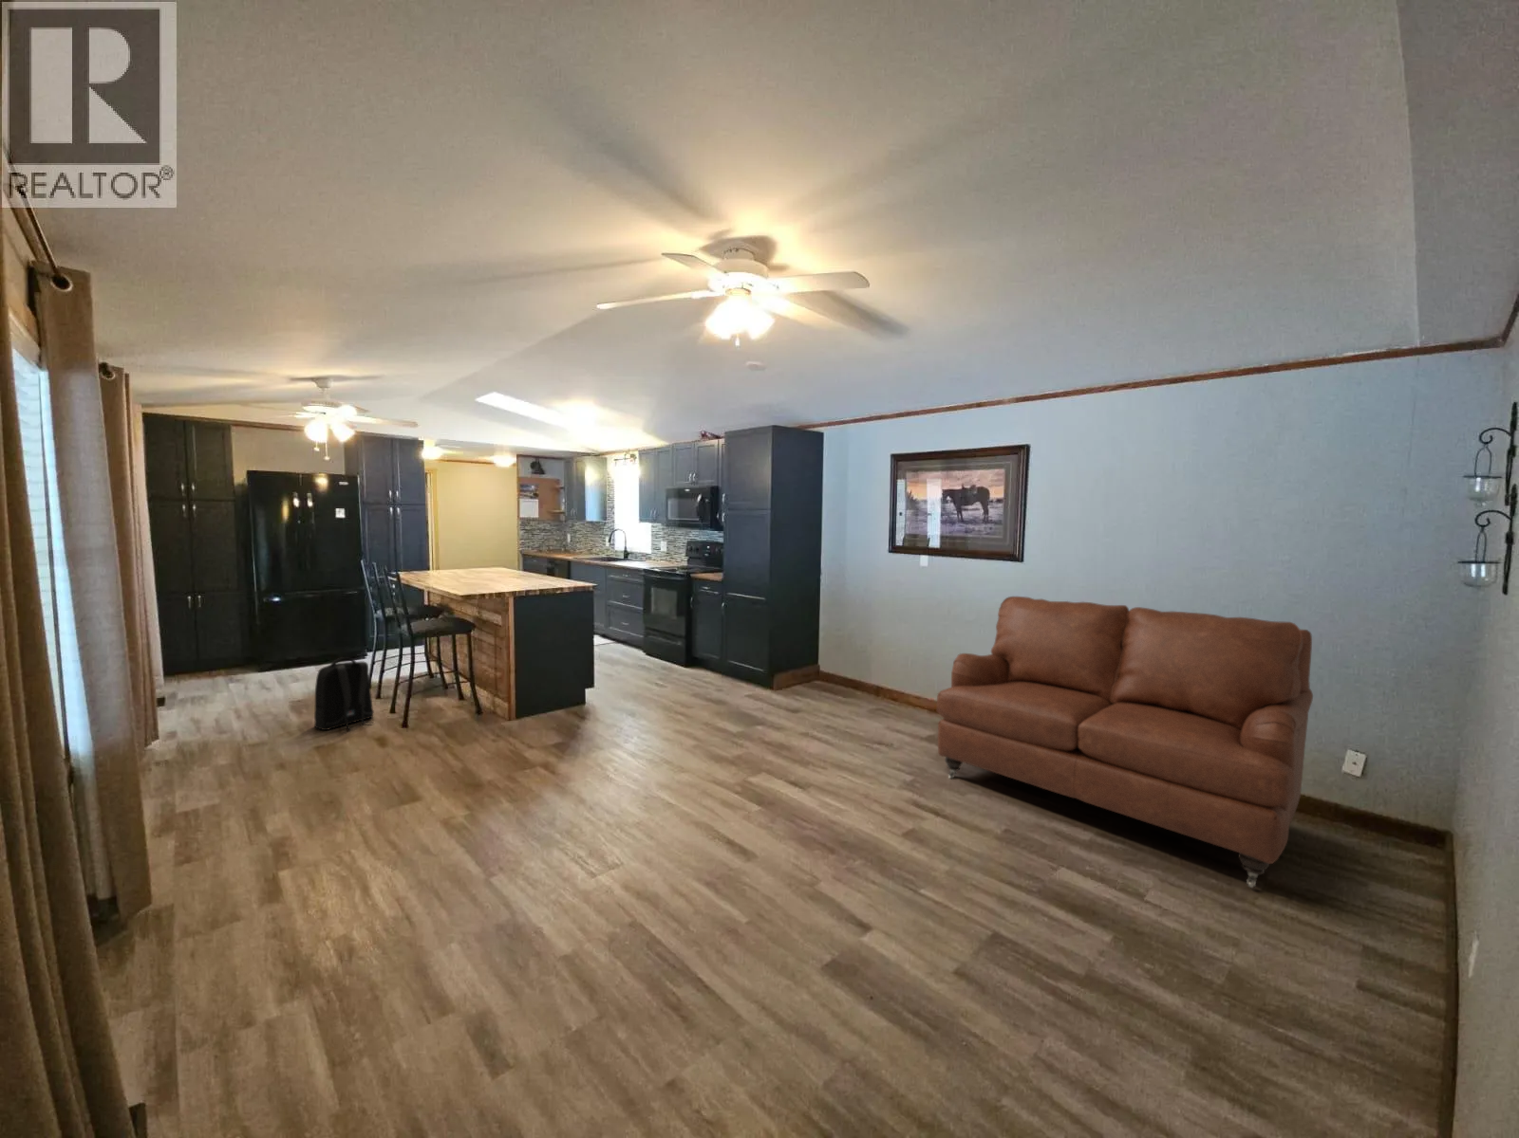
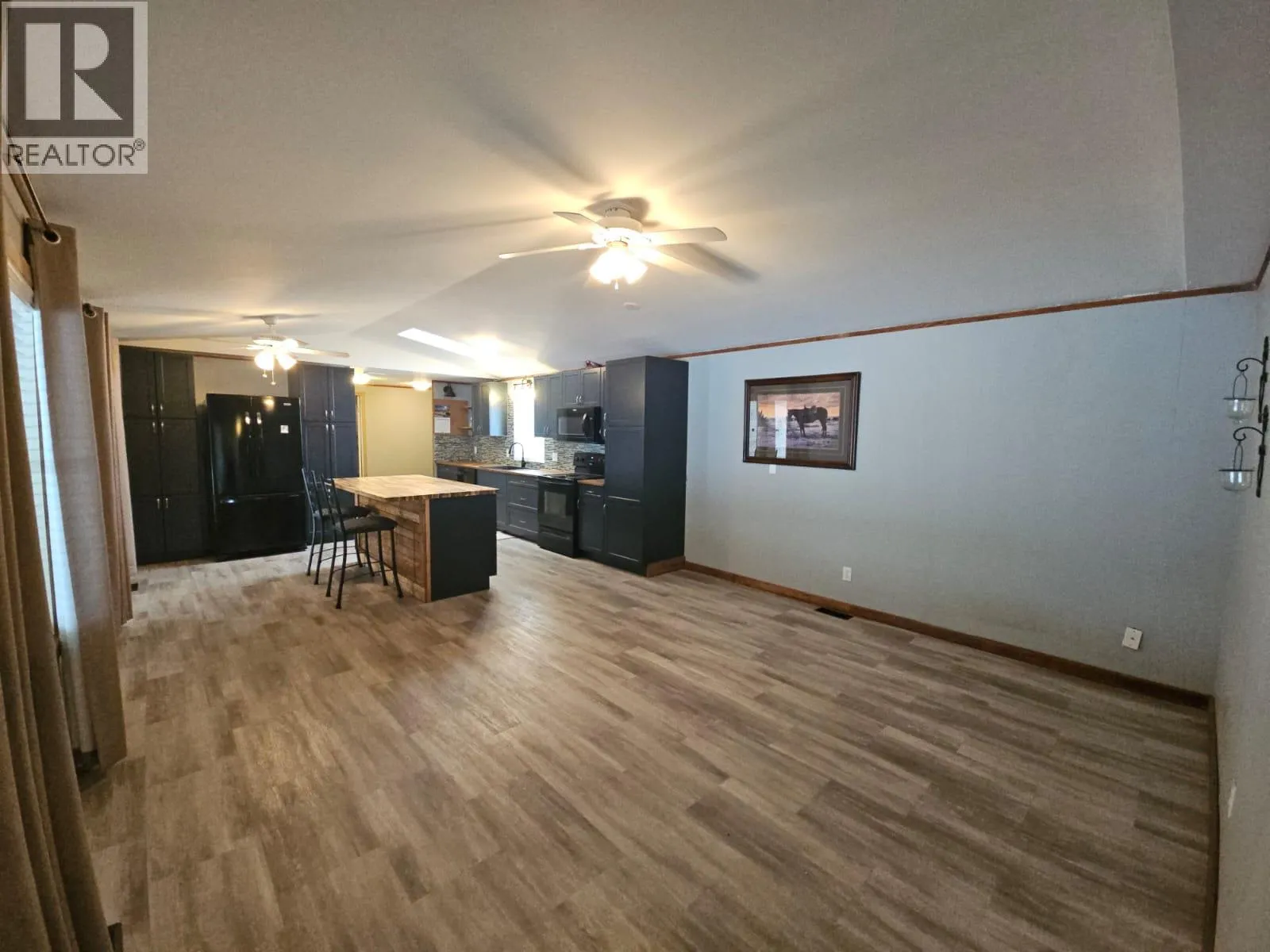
- sofa [935,595,1314,888]
- backpack [313,656,376,732]
